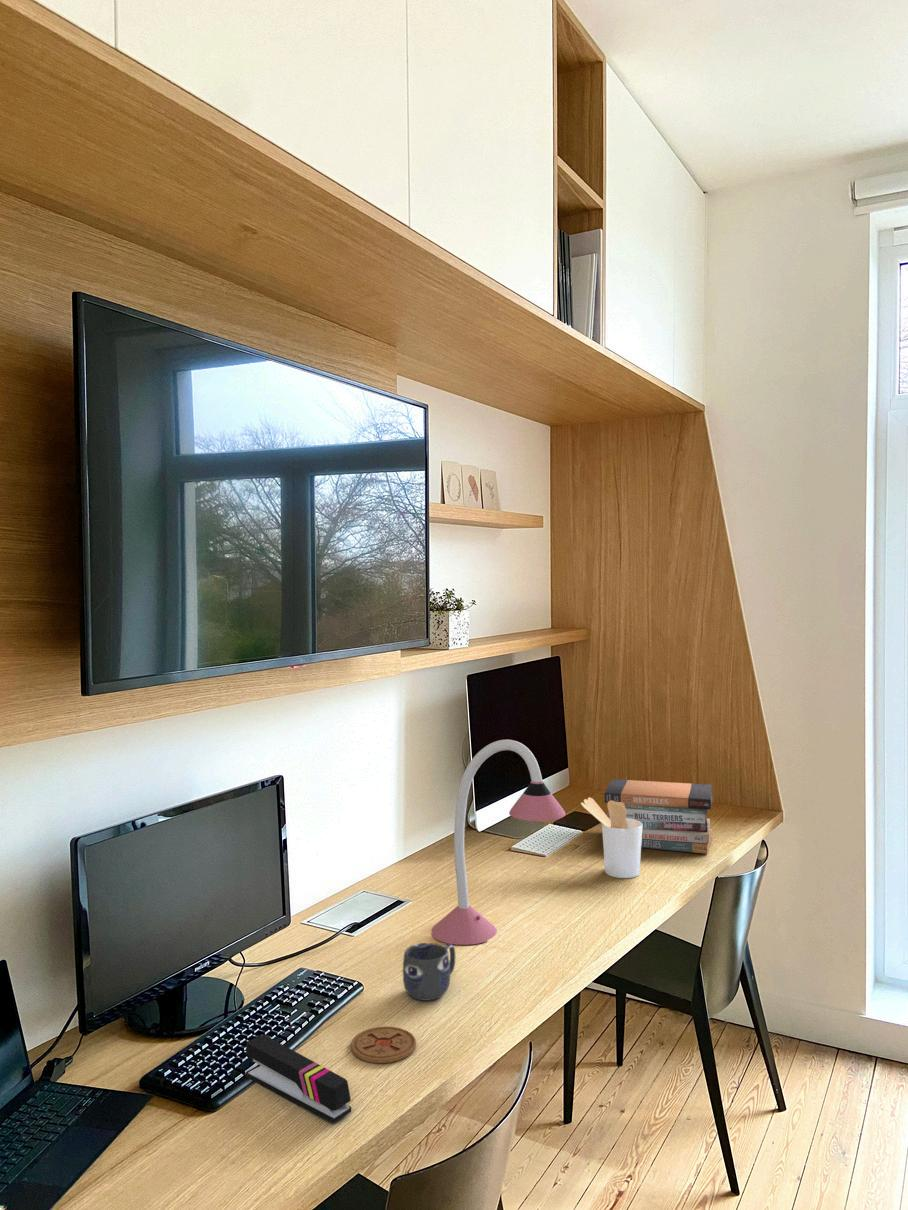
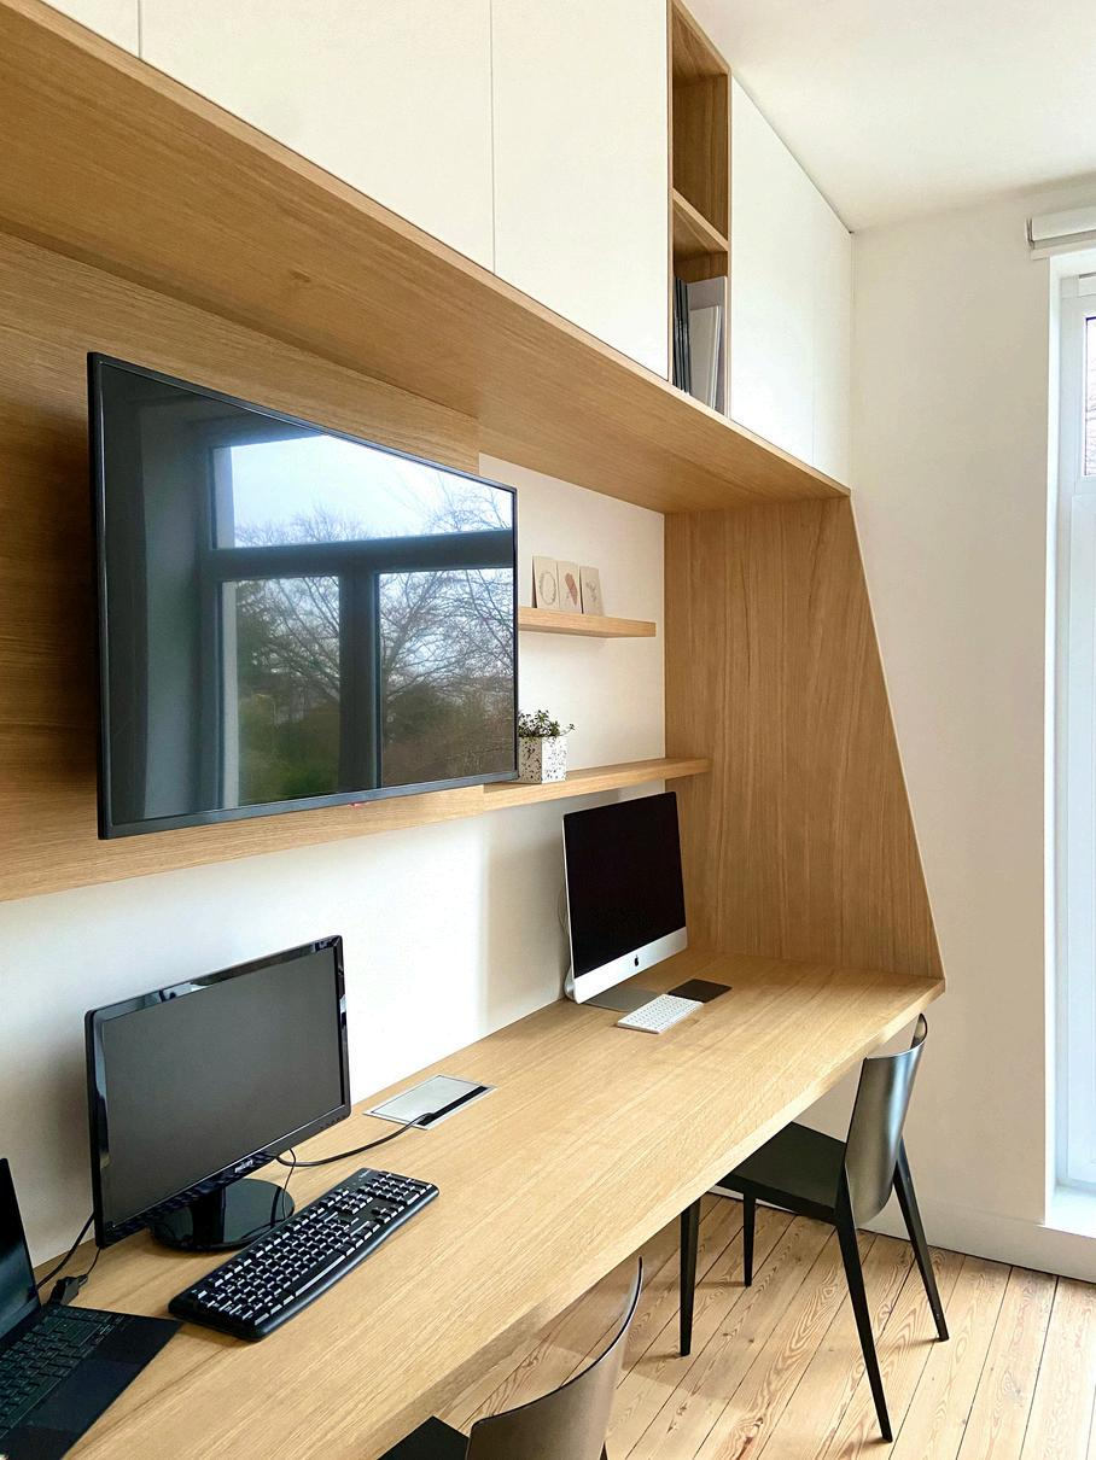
- mug [402,942,456,1002]
- utensil holder [580,797,643,879]
- coaster [350,1026,417,1064]
- desk lamp [430,739,566,946]
- stapler [244,1034,352,1124]
- book stack [604,778,714,855]
